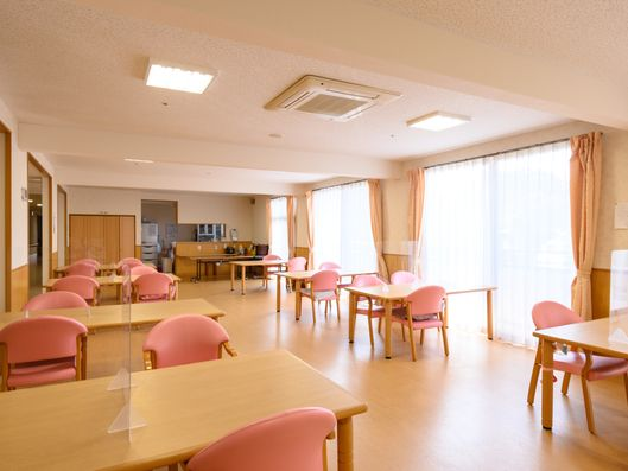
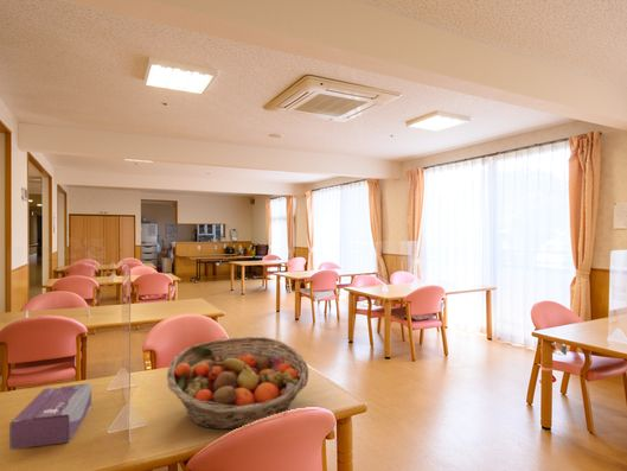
+ fruit basket [166,336,309,431]
+ tissue box [8,382,92,451]
